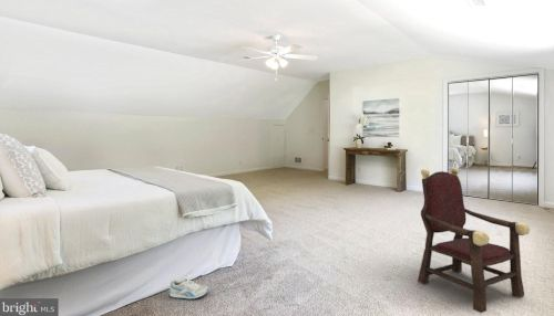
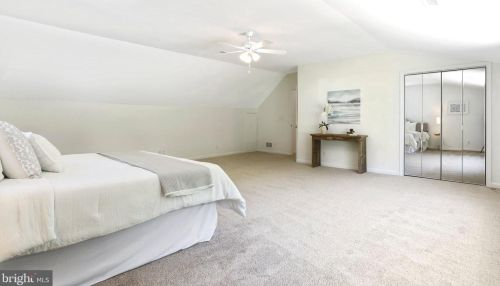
- armchair [417,167,531,314]
- sneaker [168,277,209,299]
